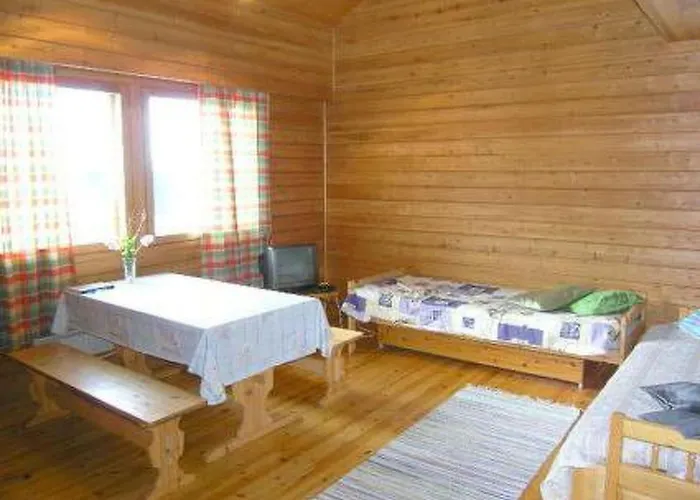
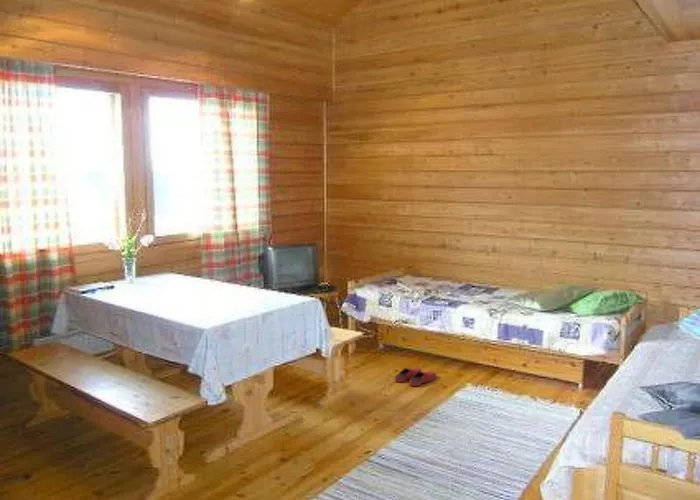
+ slippers [394,367,437,387]
